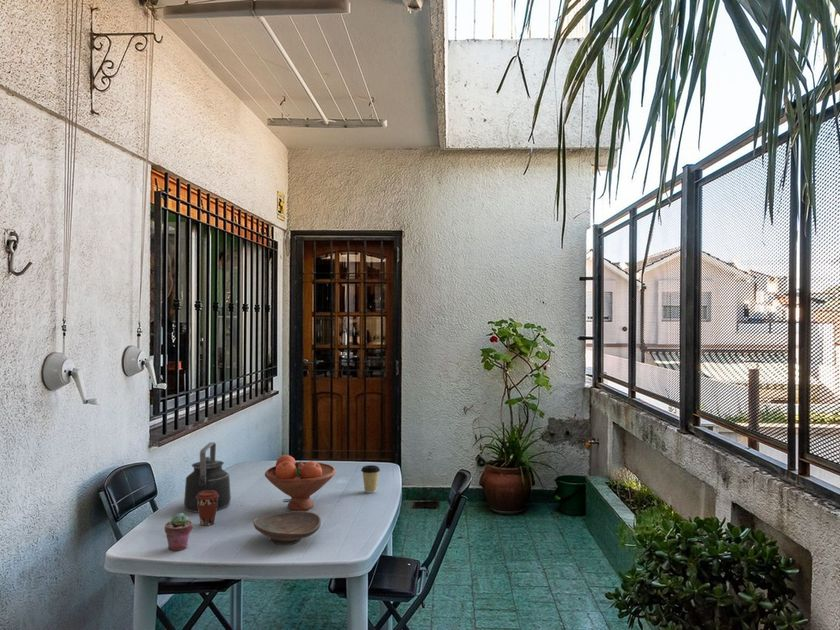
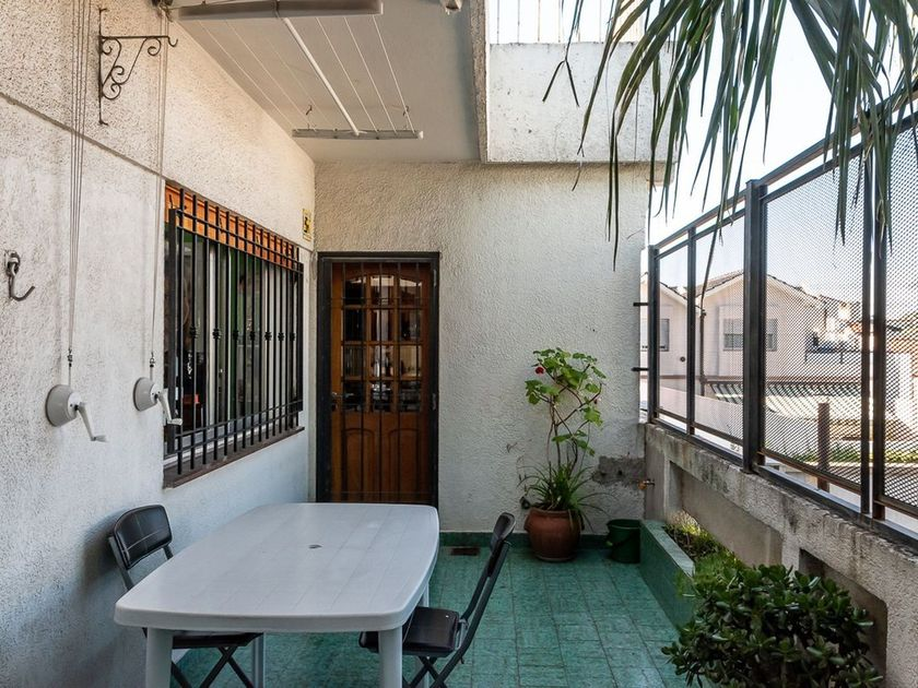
- coffee cup [360,464,381,494]
- coffee cup [196,491,219,527]
- potted succulent [164,512,194,552]
- kettle [183,441,232,514]
- decorative bowl [252,511,322,546]
- fruit bowl [264,454,337,511]
